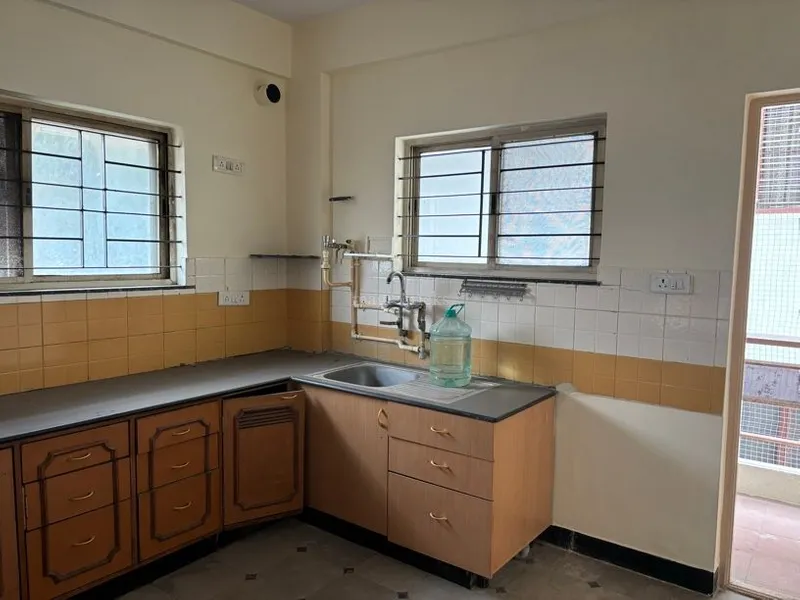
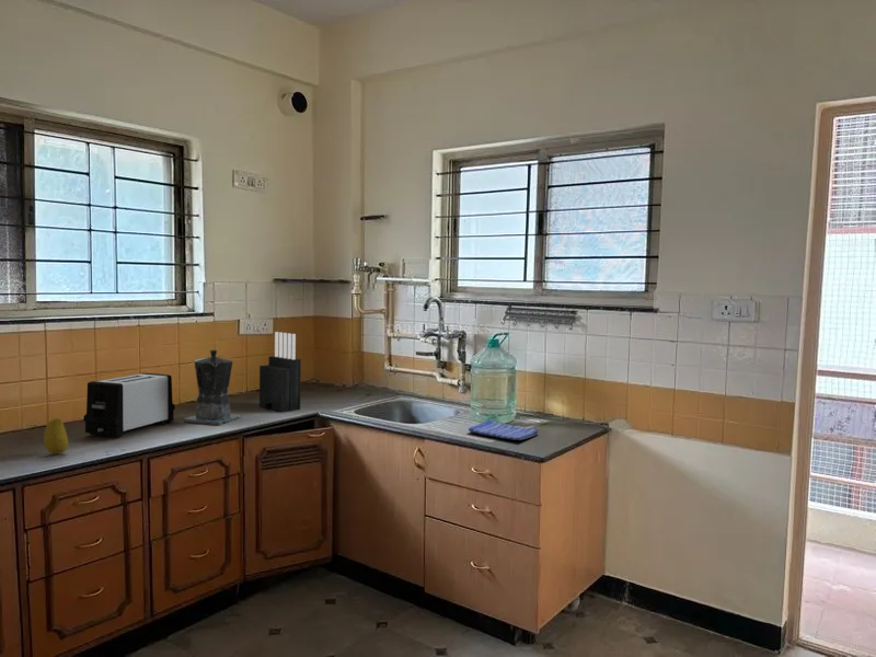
+ toaster [82,372,176,439]
+ coffee maker [182,348,242,426]
+ knife block [258,331,302,413]
+ dish towel [468,419,540,441]
+ fruit [43,417,69,456]
